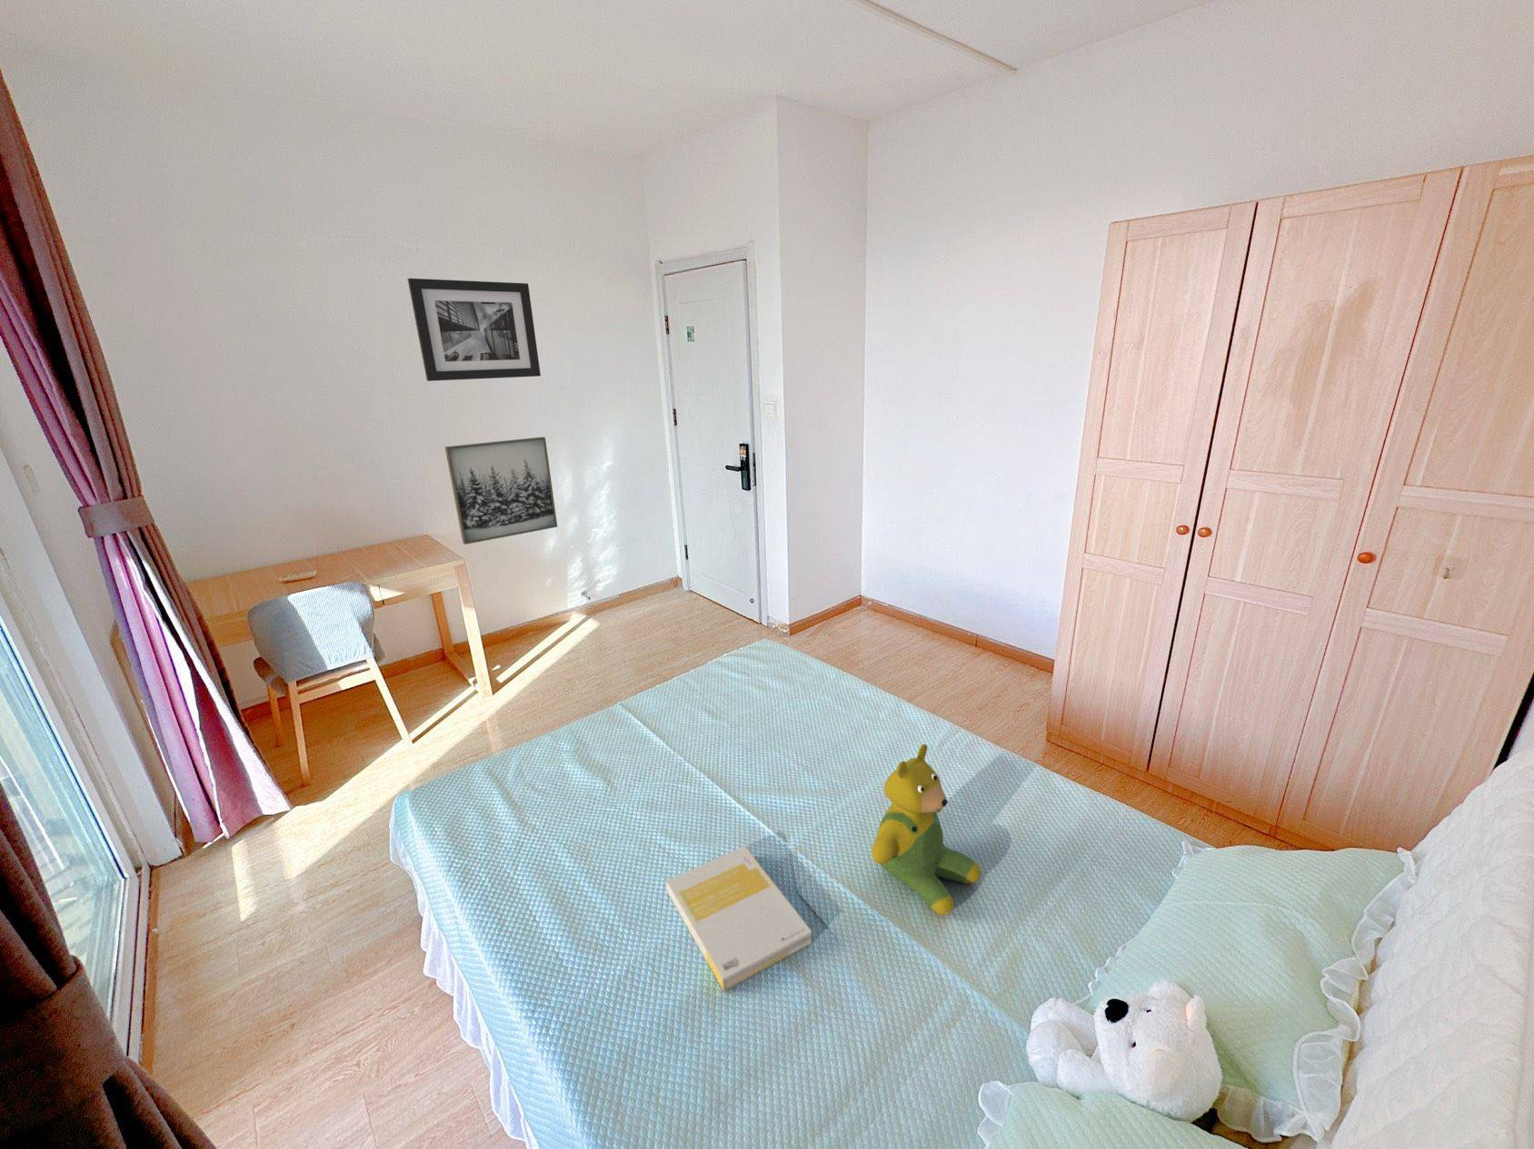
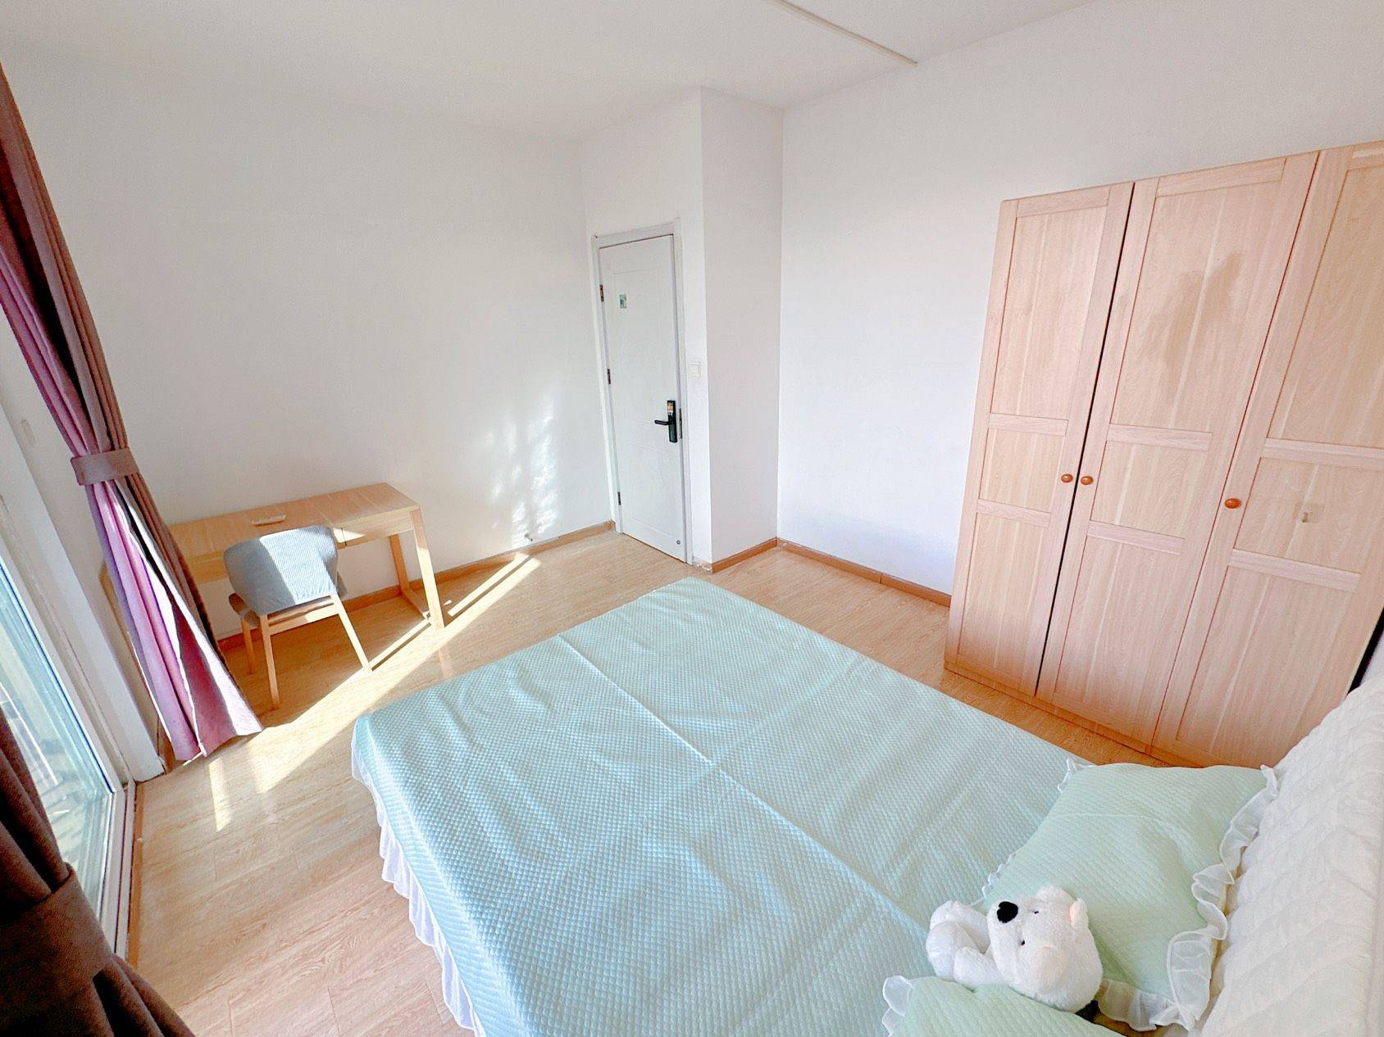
- book [666,845,813,992]
- wall art [407,278,541,383]
- wall art [443,437,558,546]
- teddy bear [871,743,982,916]
